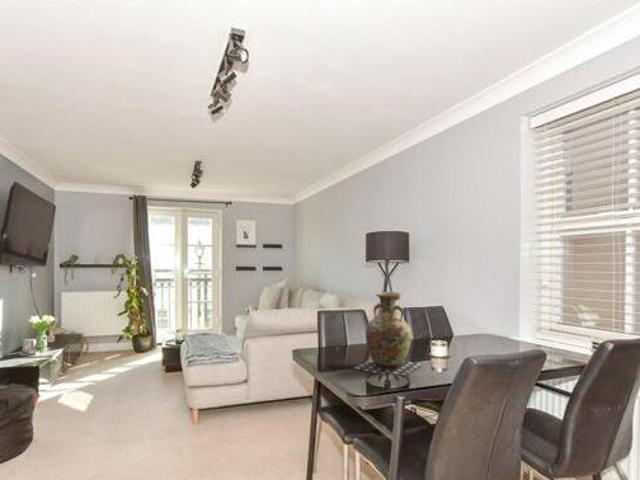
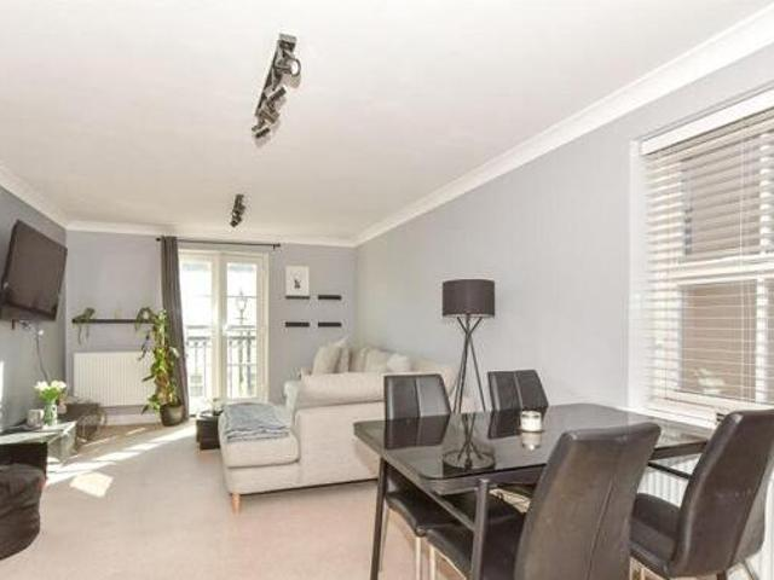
- vase [352,291,423,375]
